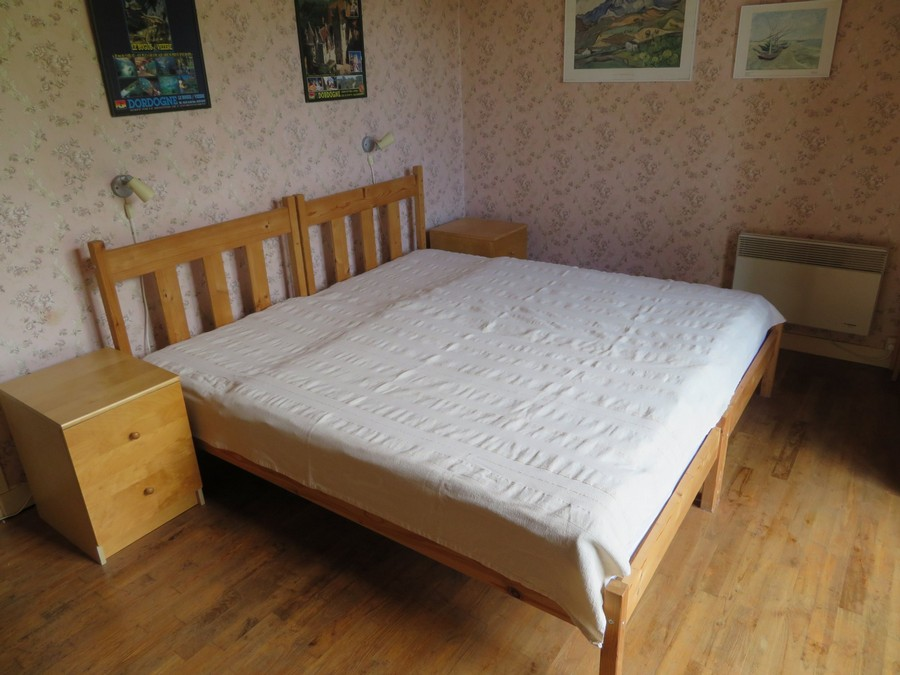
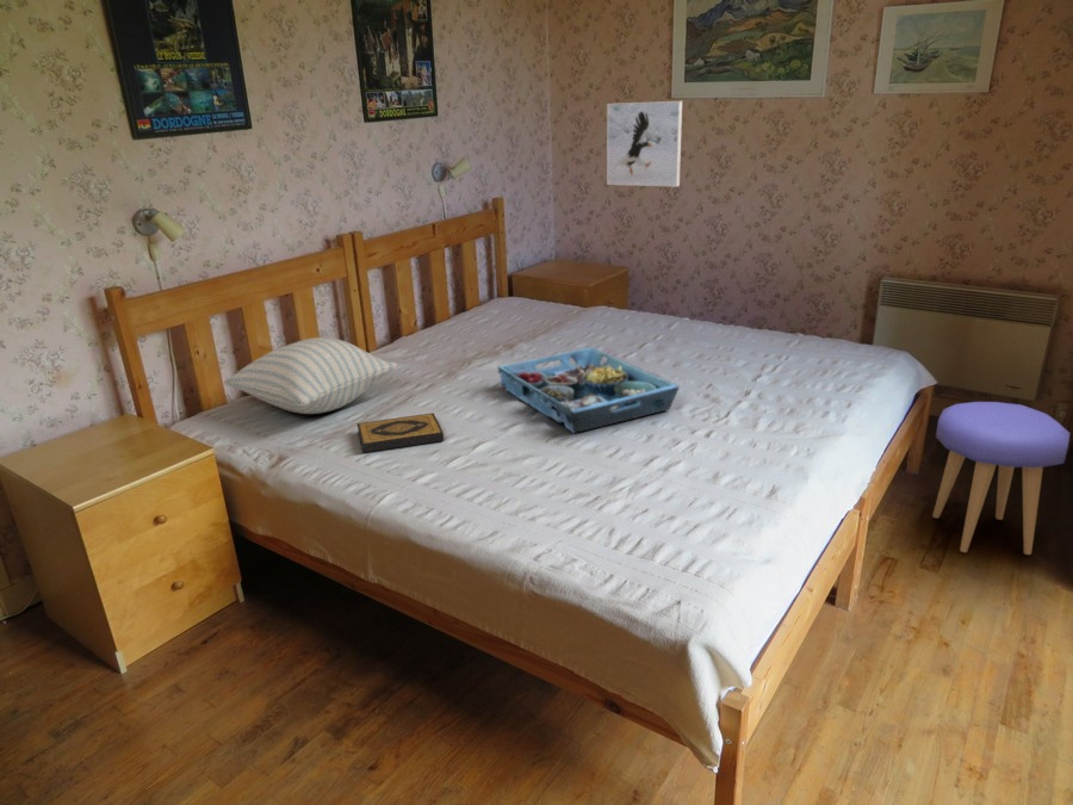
+ pillow [223,336,398,415]
+ serving tray [497,346,681,434]
+ hardback book [356,411,445,453]
+ stool [931,401,1071,556]
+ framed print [606,100,683,187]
